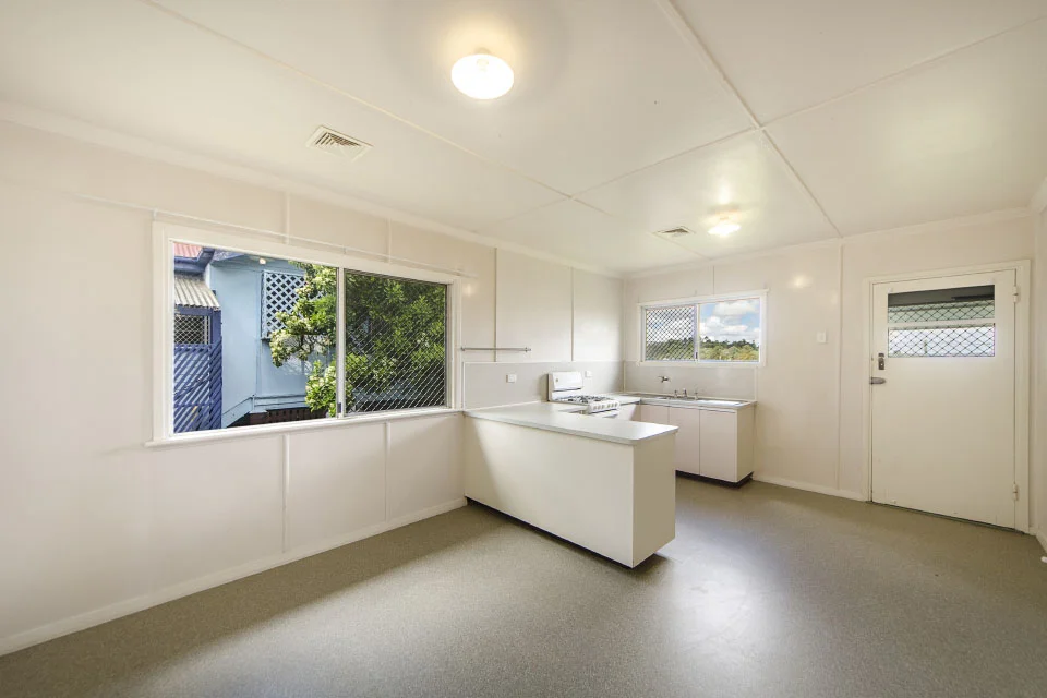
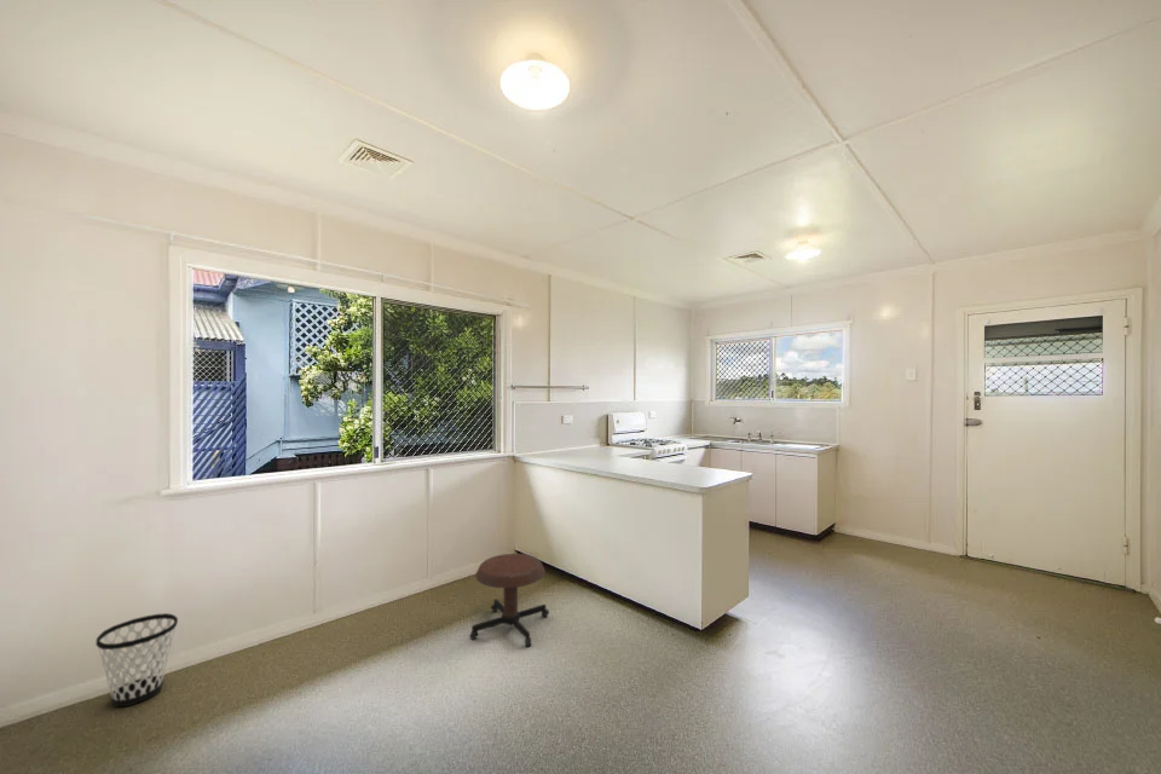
+ wastebasket [94,612,179,707]
+ stool [468,553,550,647]
